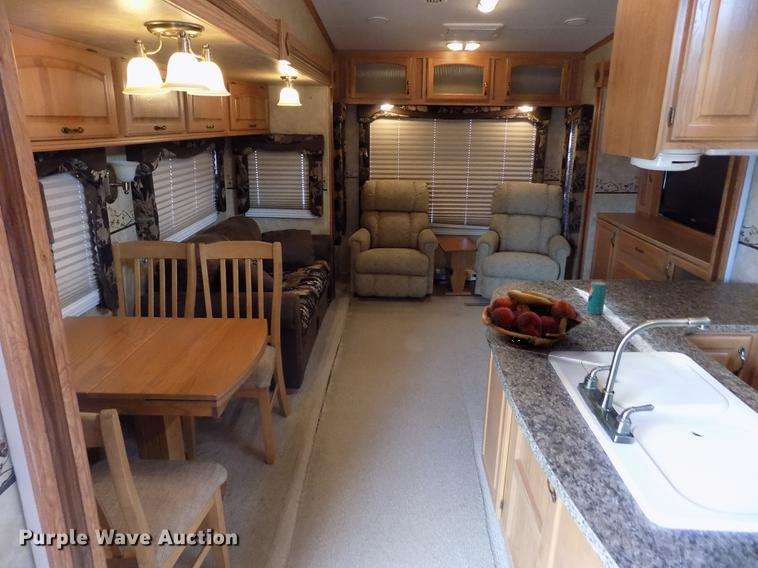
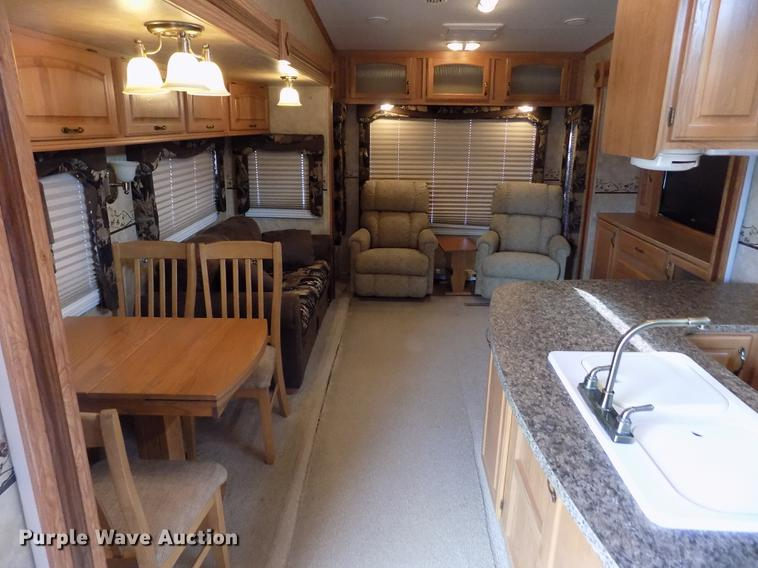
- fruit basket [481,289,584,348]
- beverage can [586,280,607,315]
